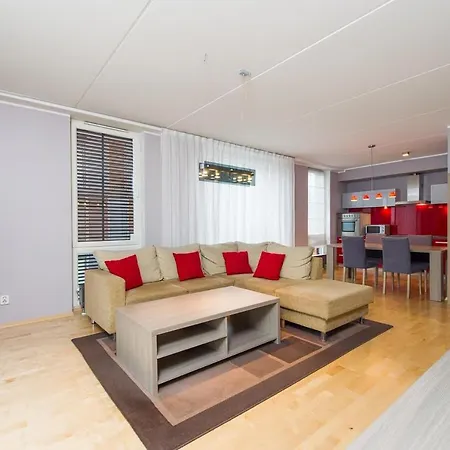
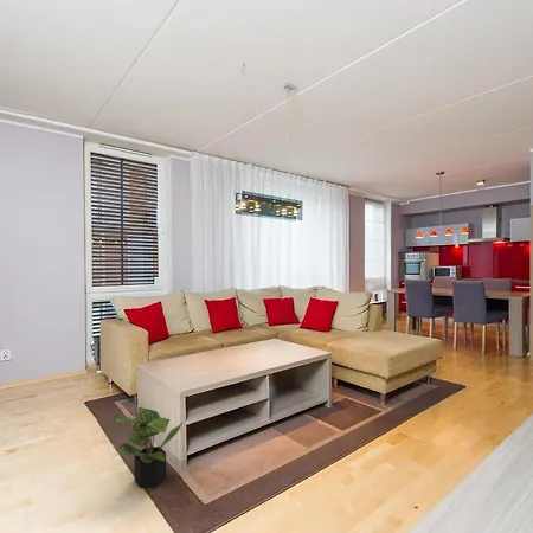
+ potted plant [114,406,184,489]
